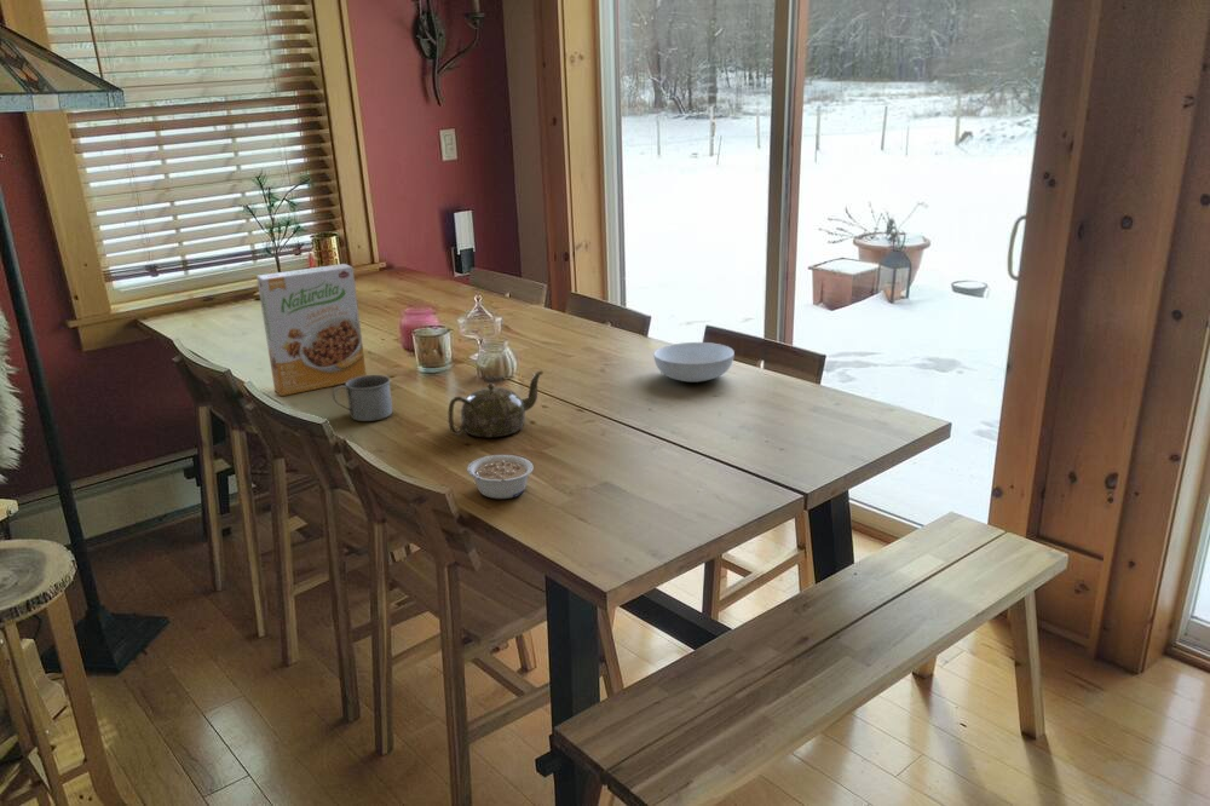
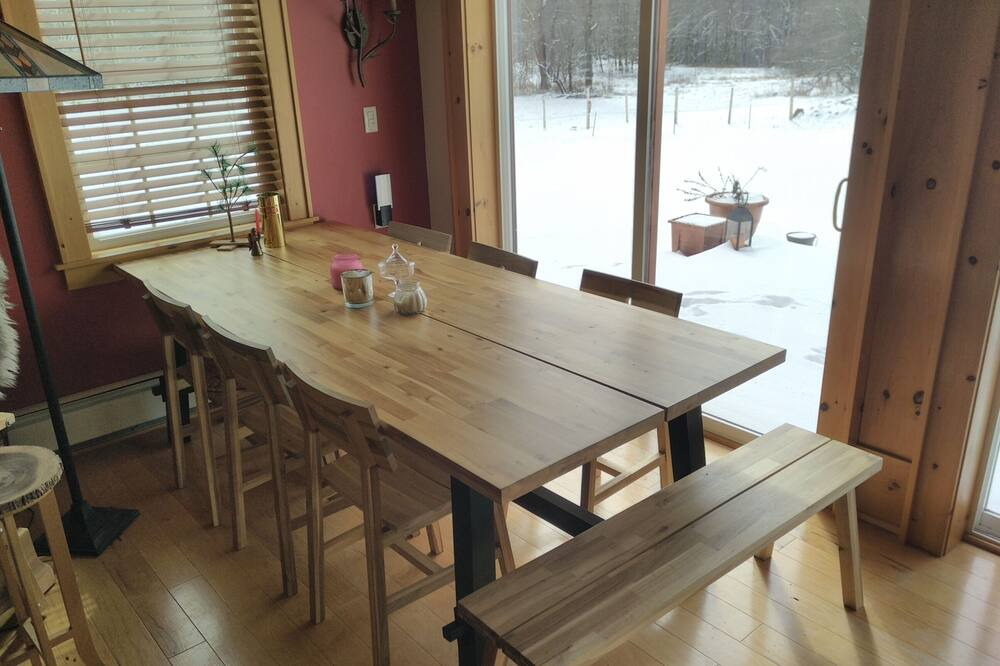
- serving bowl [652,341,736,384]
- teapot [448,370,544,438]
- legume [466,454,535,500]
- cereal box [255,263,368,397]
- mug [332,374,393,422]
